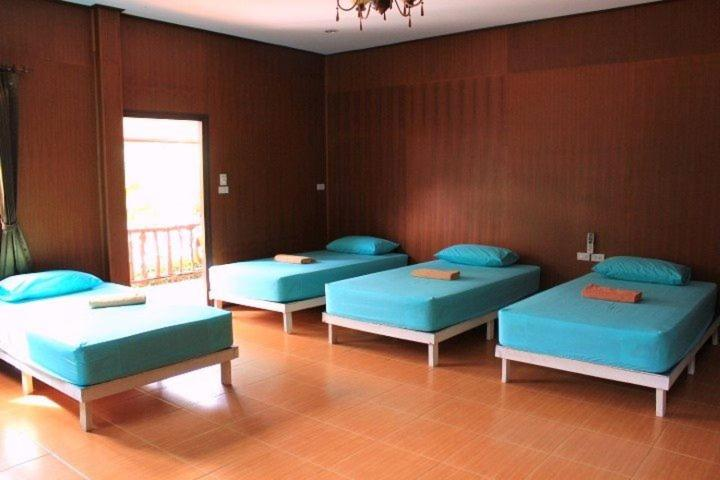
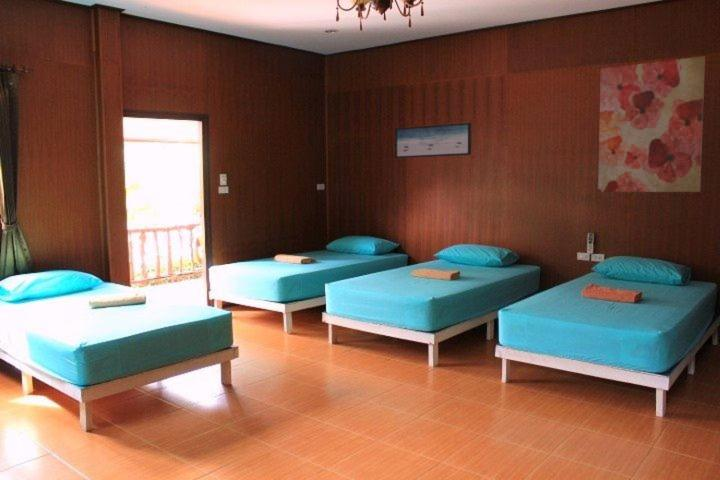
+ wall art [394,121,472,159]
+ wall art [597,55,706,193]
